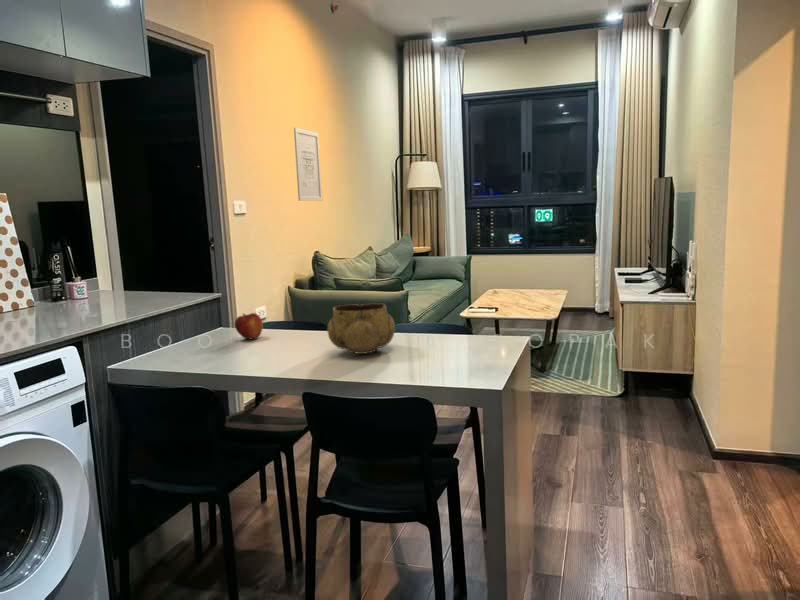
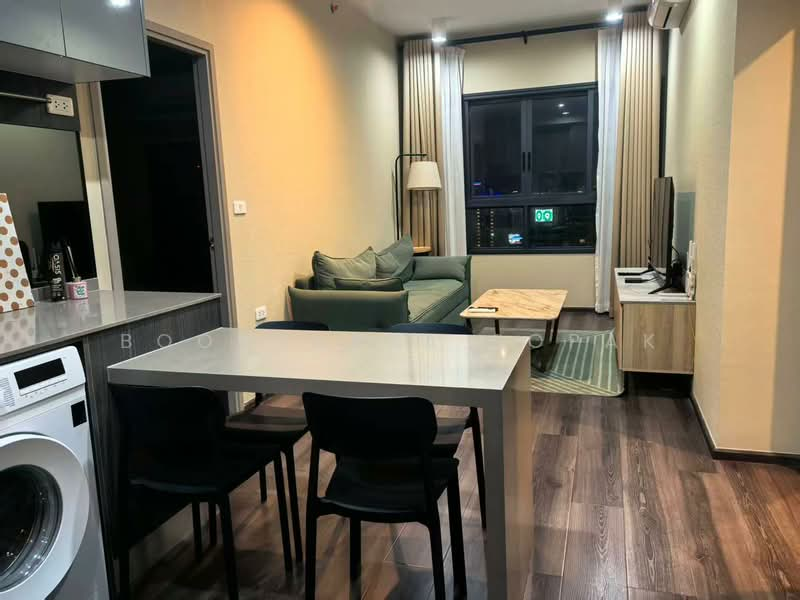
- wall art [293,127,323,202]
- decorative bowl [326,302,396,355]
- fruit [234,312,264,340]
